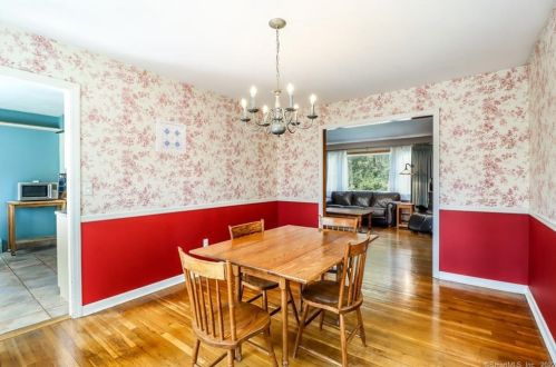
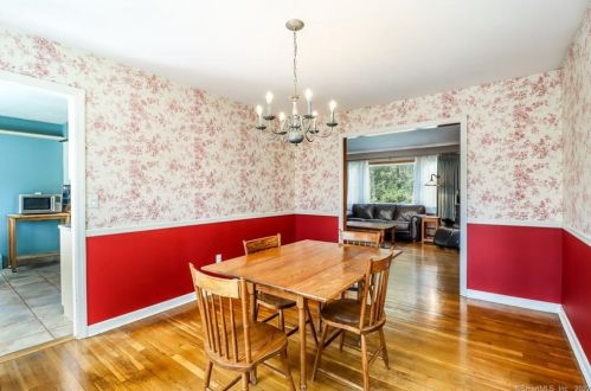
- wall art [155,119,187,156]
